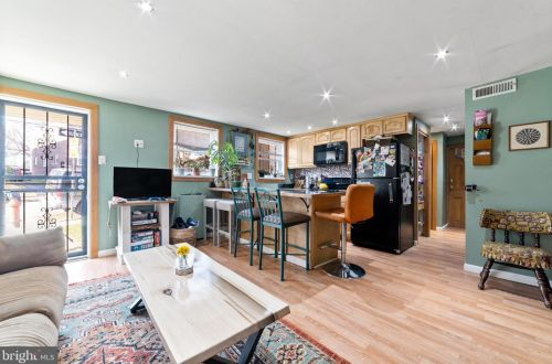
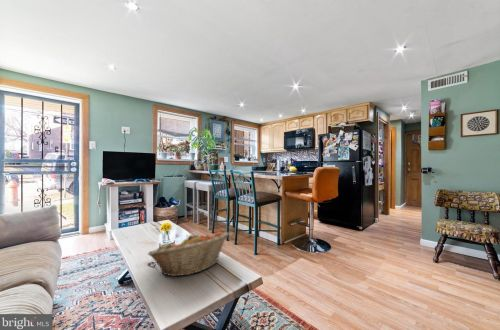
+ fruit basket [147,231,230,277]
